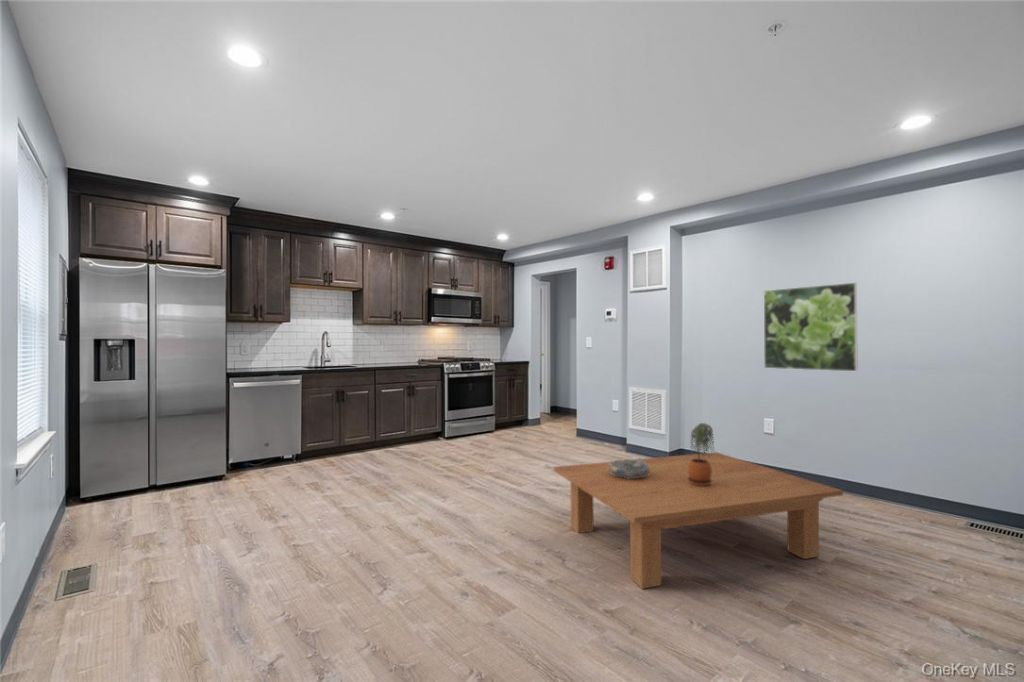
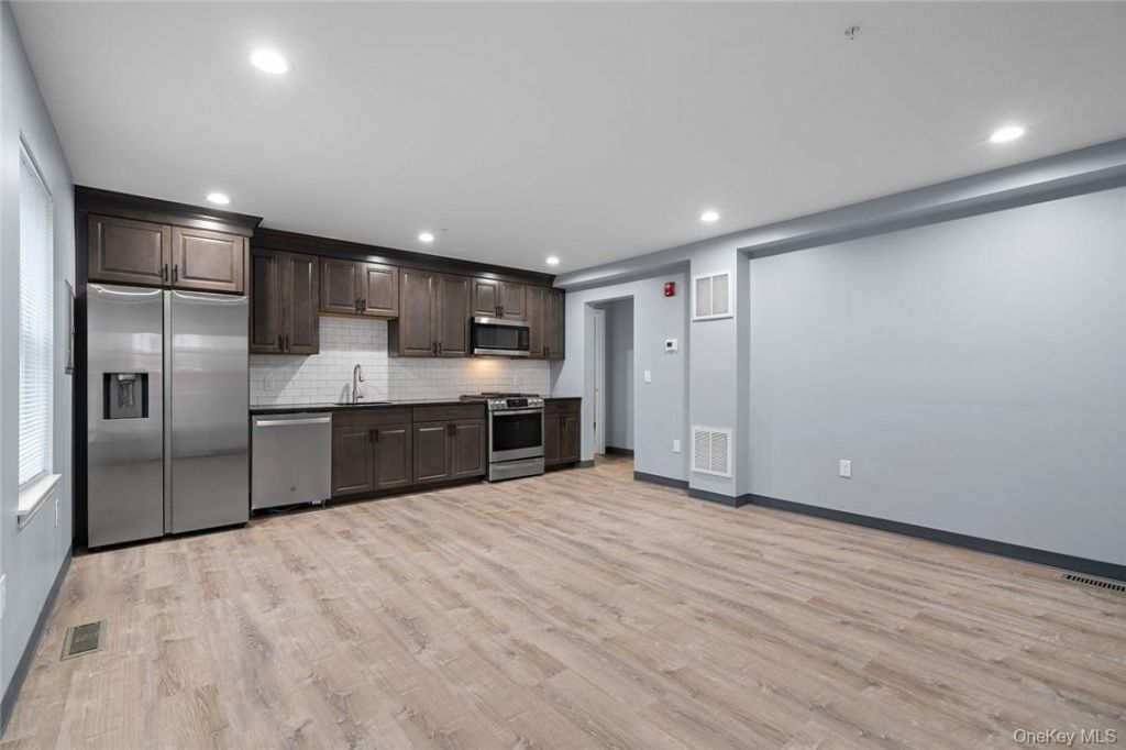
- coffee table [553,451,844,590]
- potted plant [687,422,715,486]
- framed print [763,282,859,372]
- decorative bowl [608,458,650,479]
